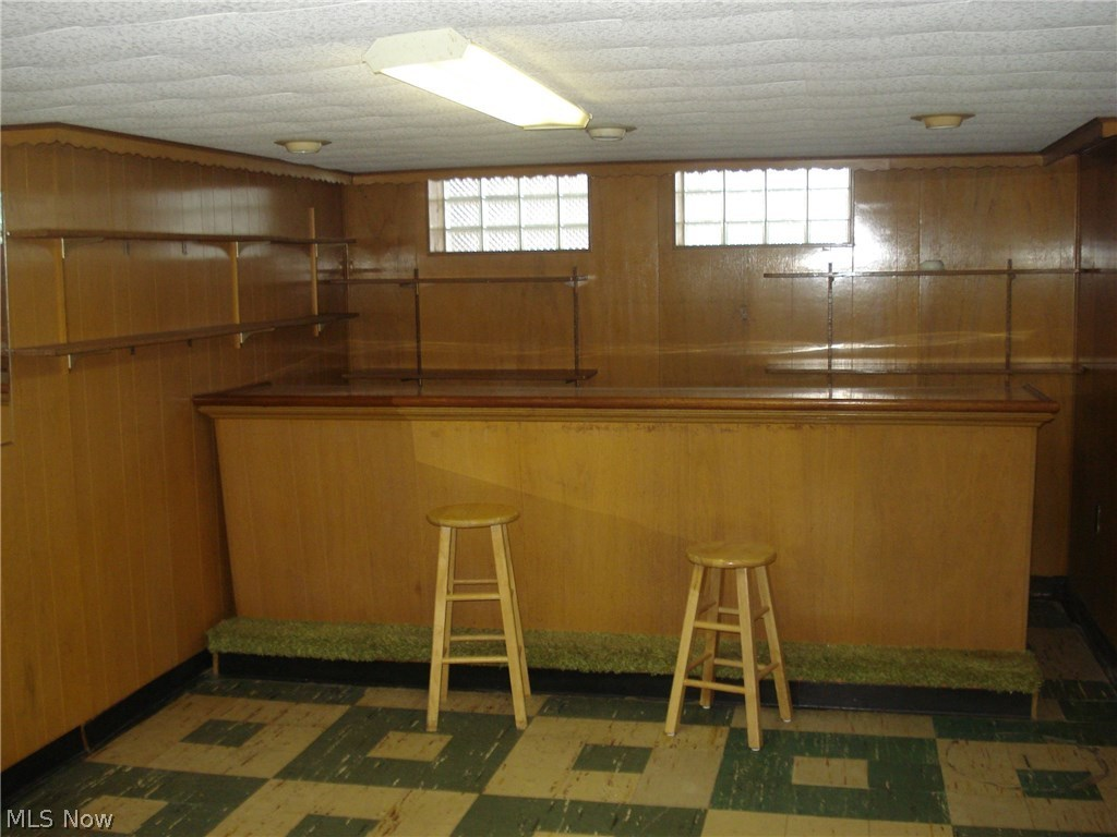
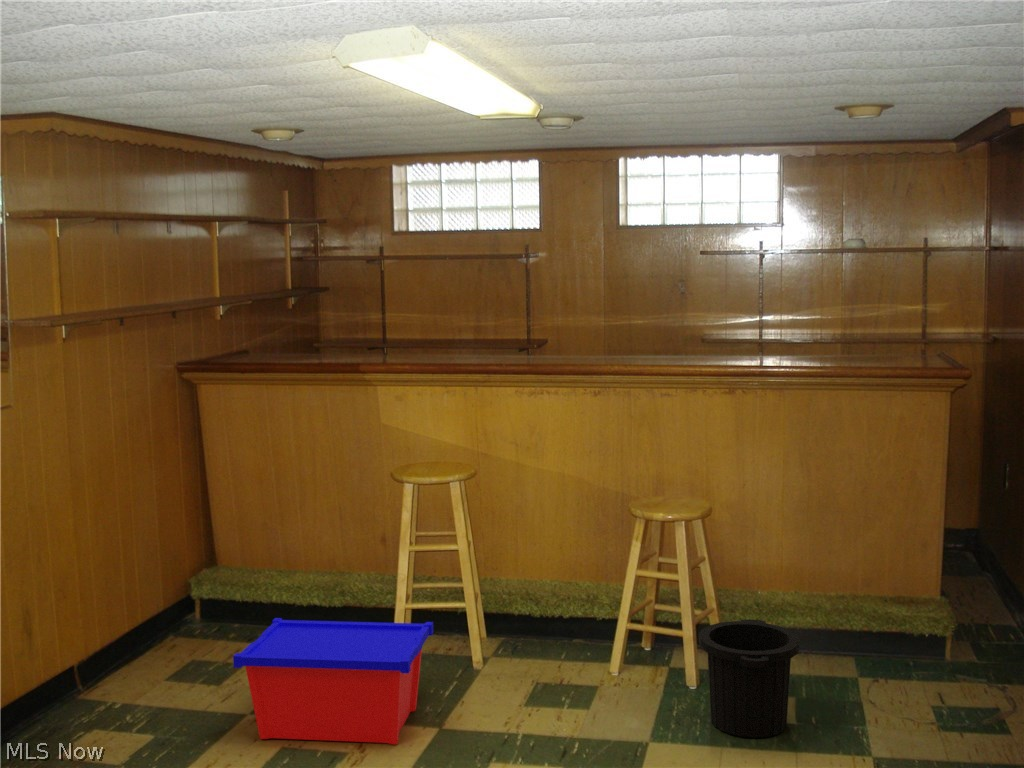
+ trash can [698,618,801,739]
+ storage bin [232,617,434,746]
